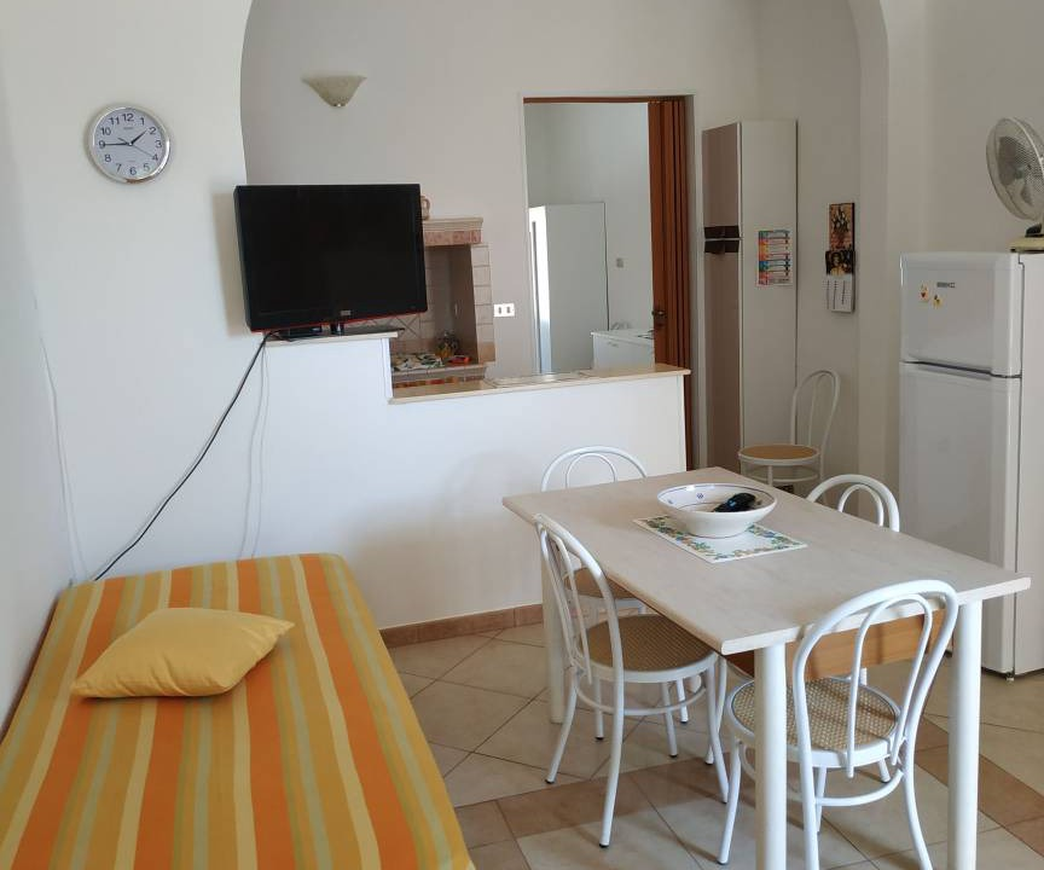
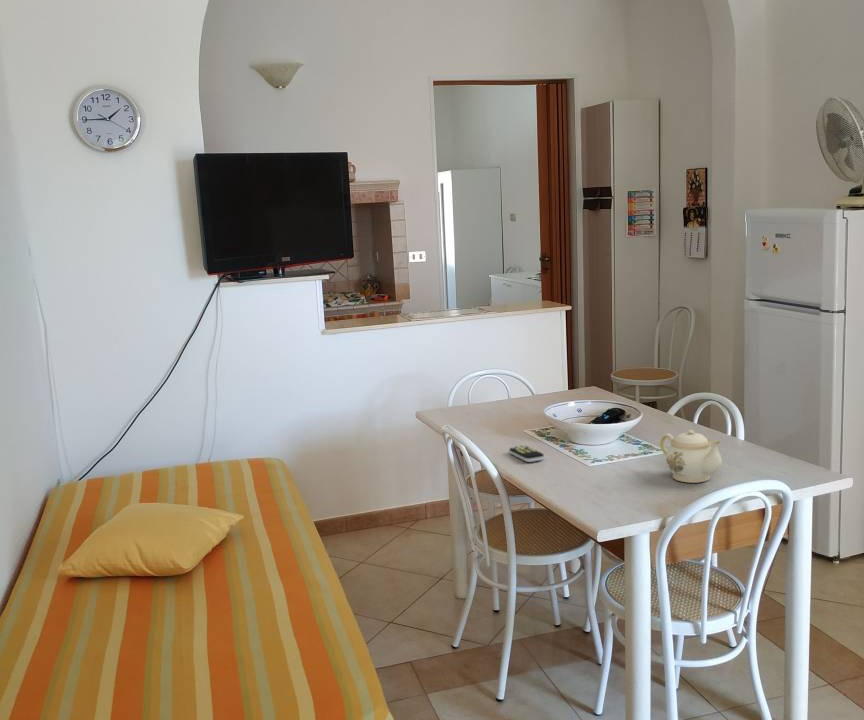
+ remote control [508,444,545,463]
+ teapot [659,429,723,484]
